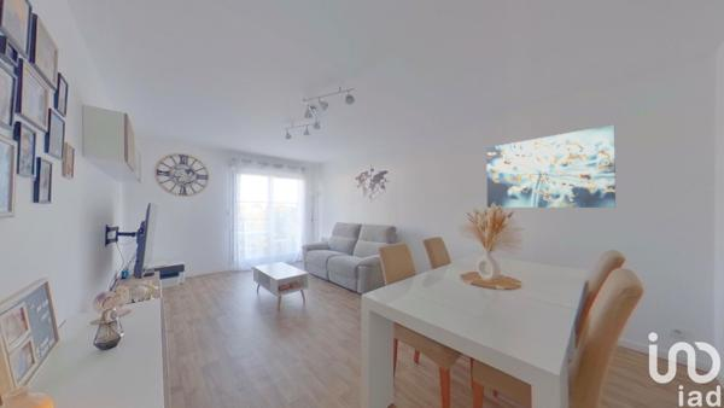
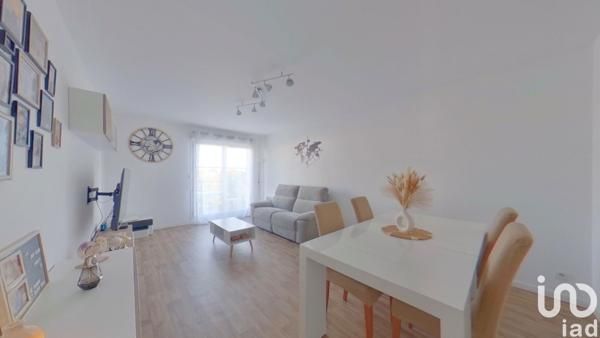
- wall art [486,123,617,209]
